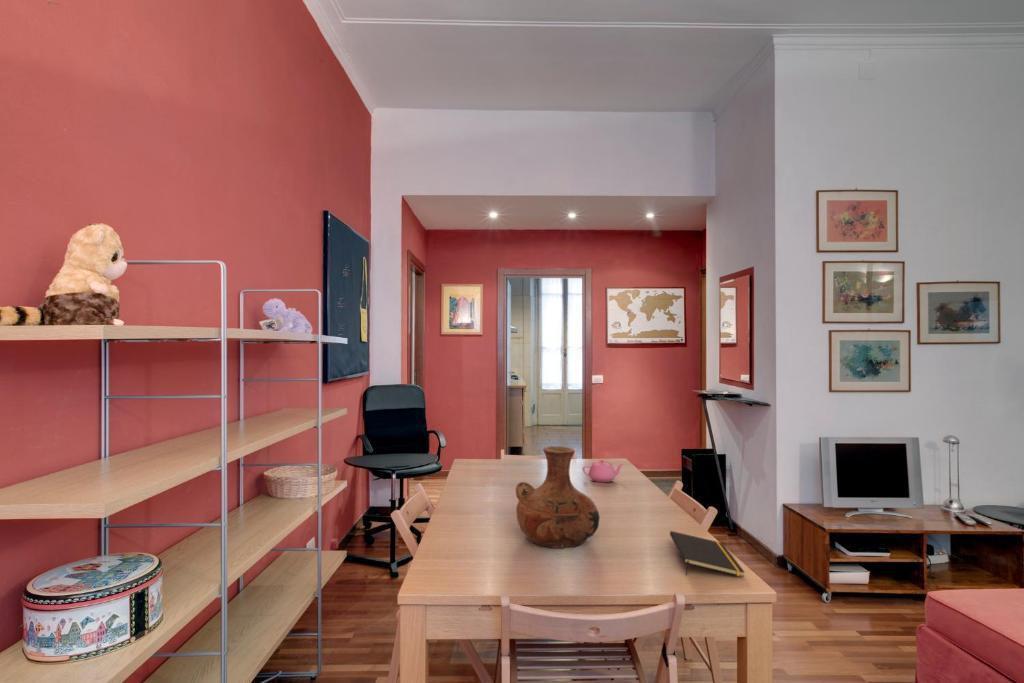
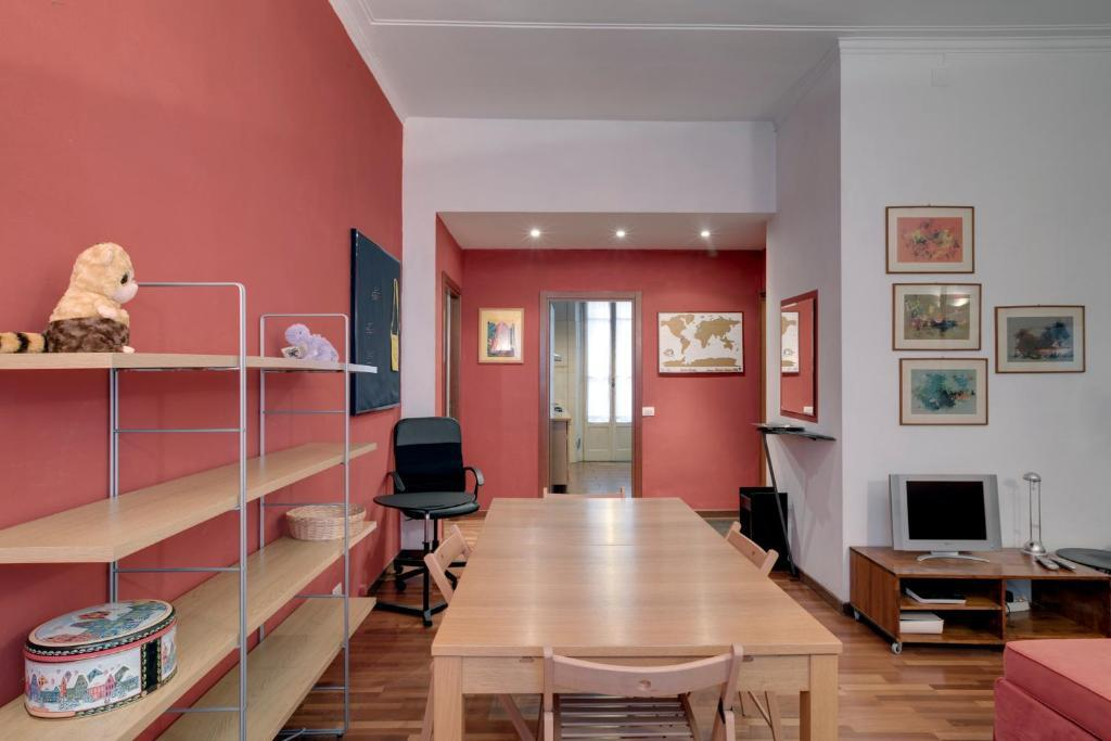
- teapot [581,458,624,483]
- vase [515,445,601,549]
- notepad [669,530,746,578]
